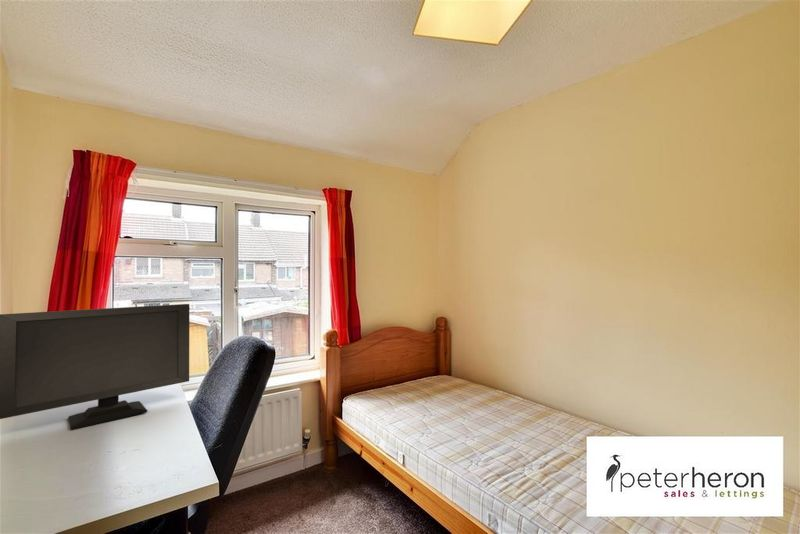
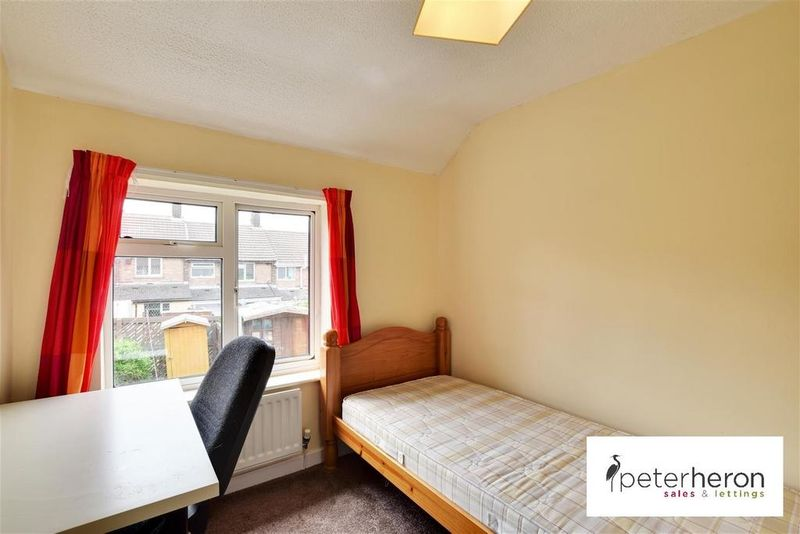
- computer monitor [0,303,190,431]
